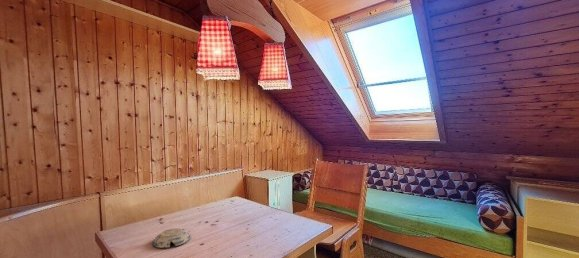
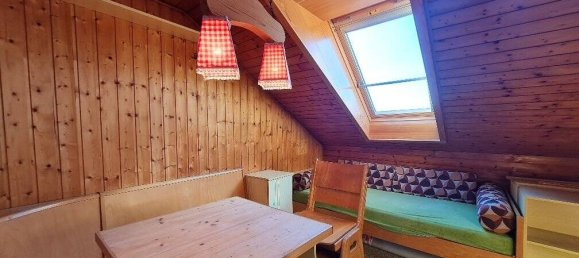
- decorative bowl [151,227,191,249]
